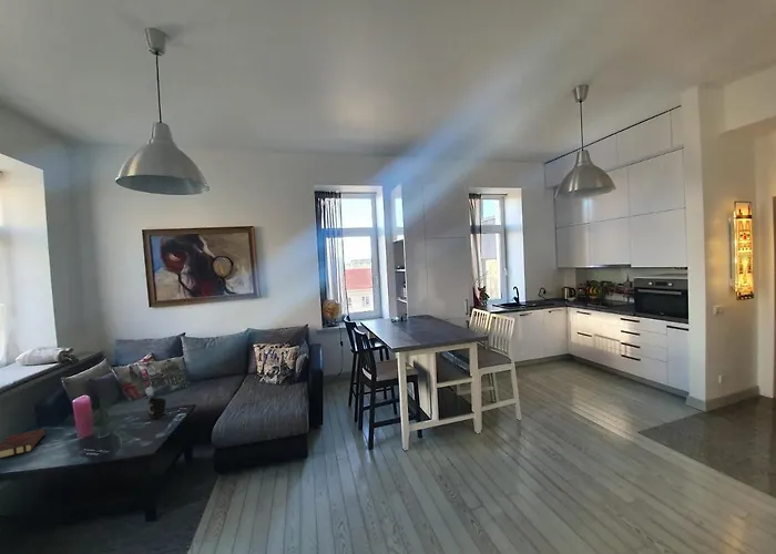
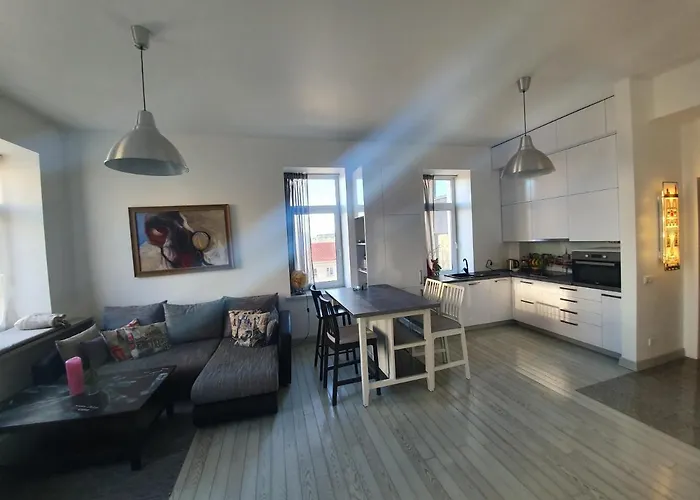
- speaker [147,396,167,420]
- book [0,428,47,459]
